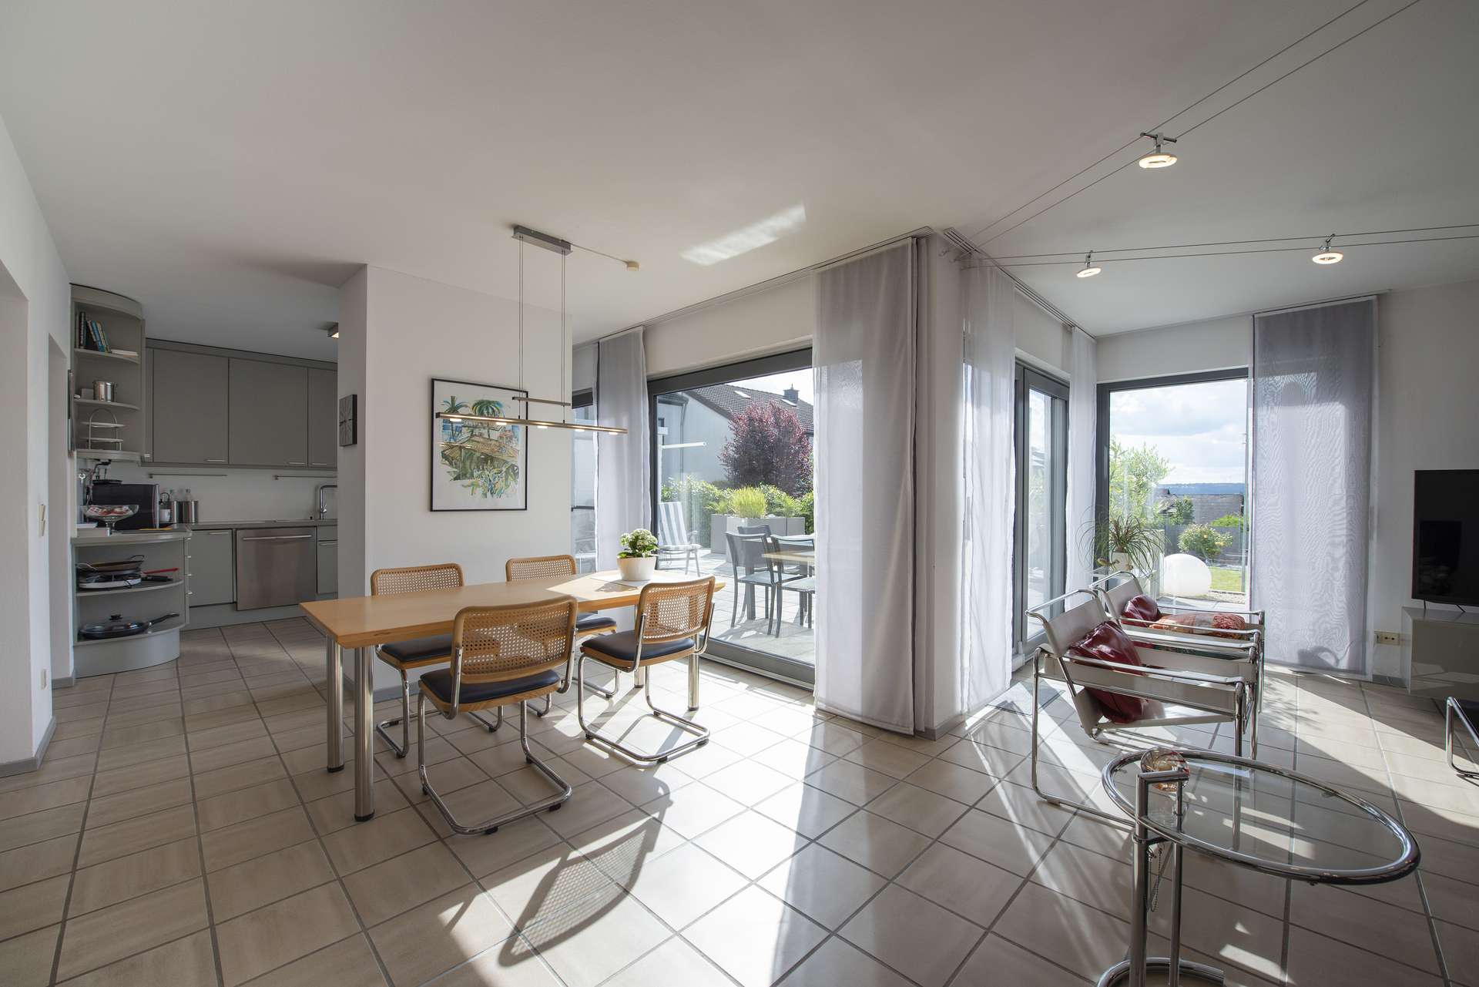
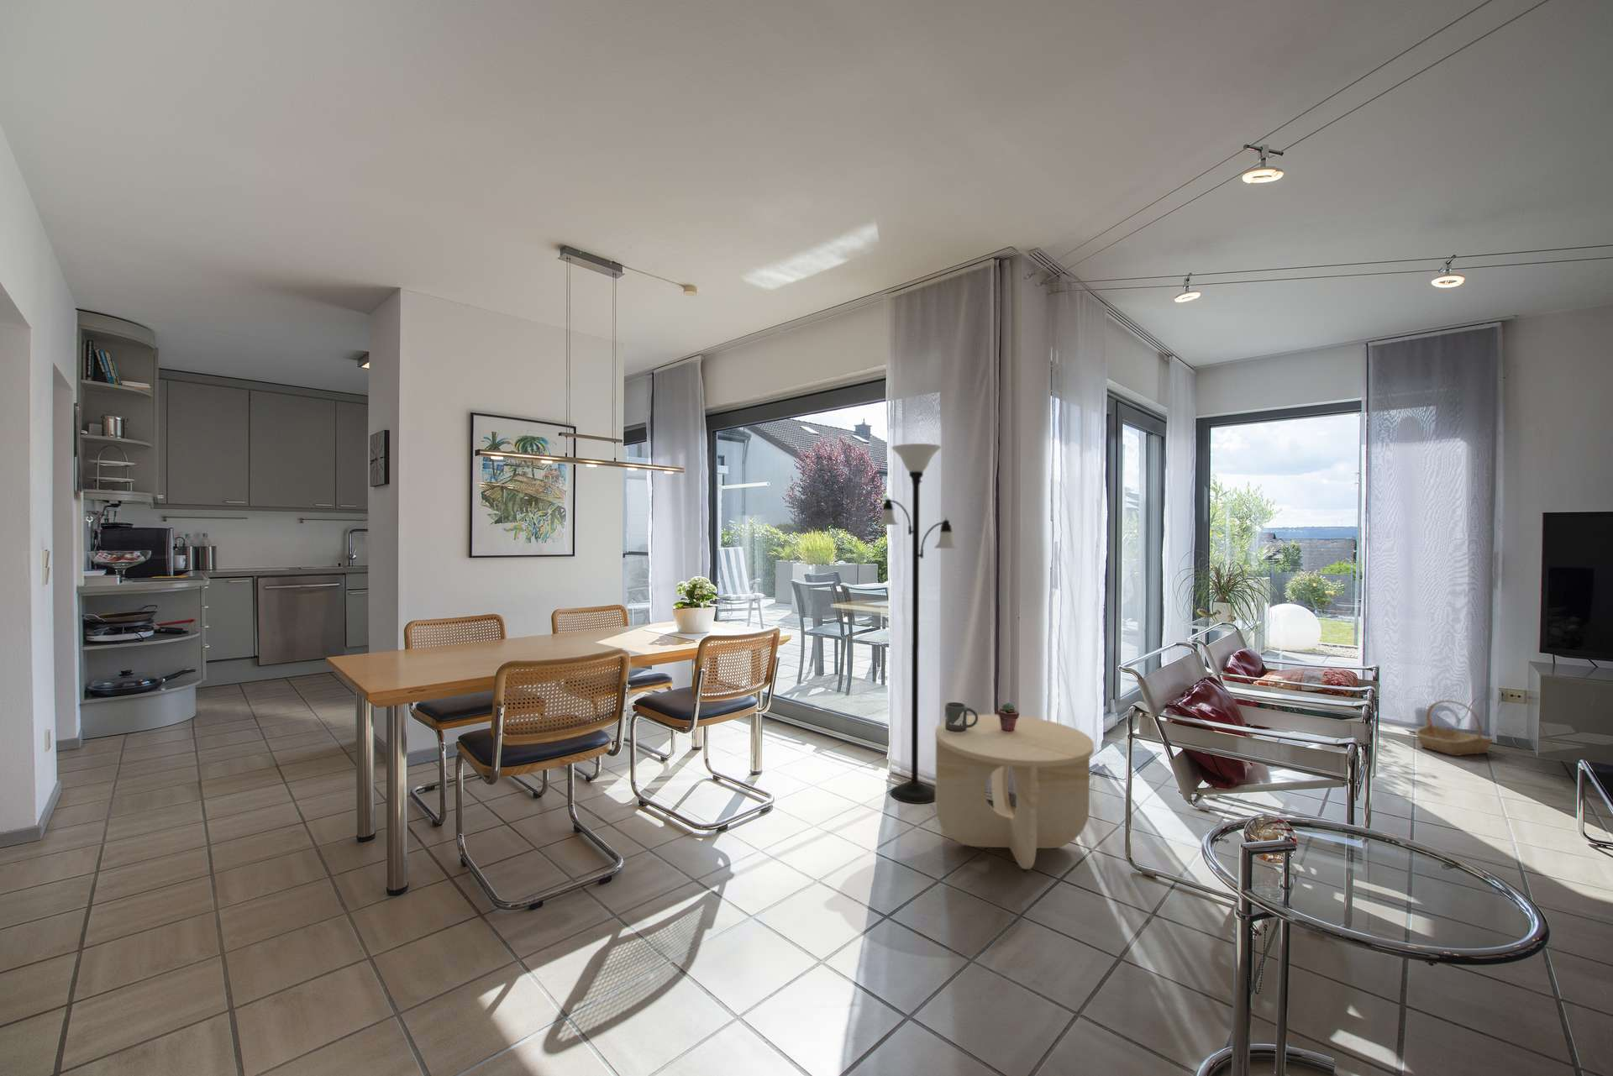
+ mug [944,701,979,733]
+ basket [1414,700,1494,757]
+ side table [934,715,1094,871]
+ floor lamp [877,443,958,805]
+ potted succulent [997,703,1020,733]
